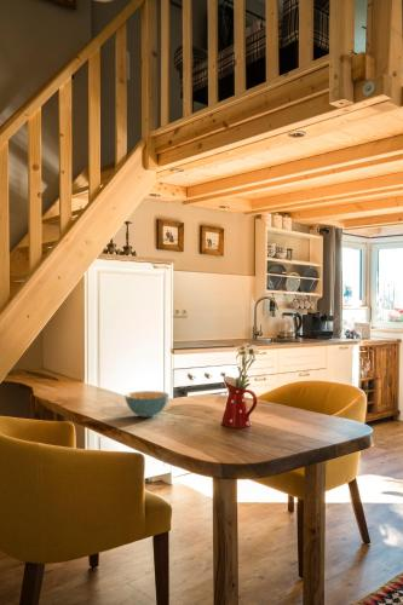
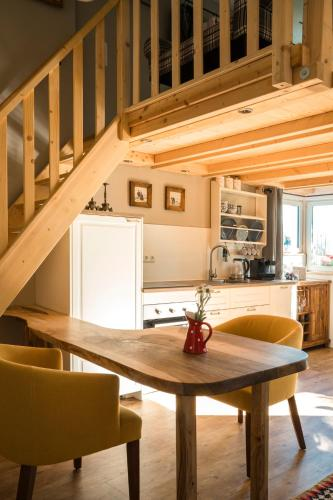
- cereal bowl [123,390,171,419]
